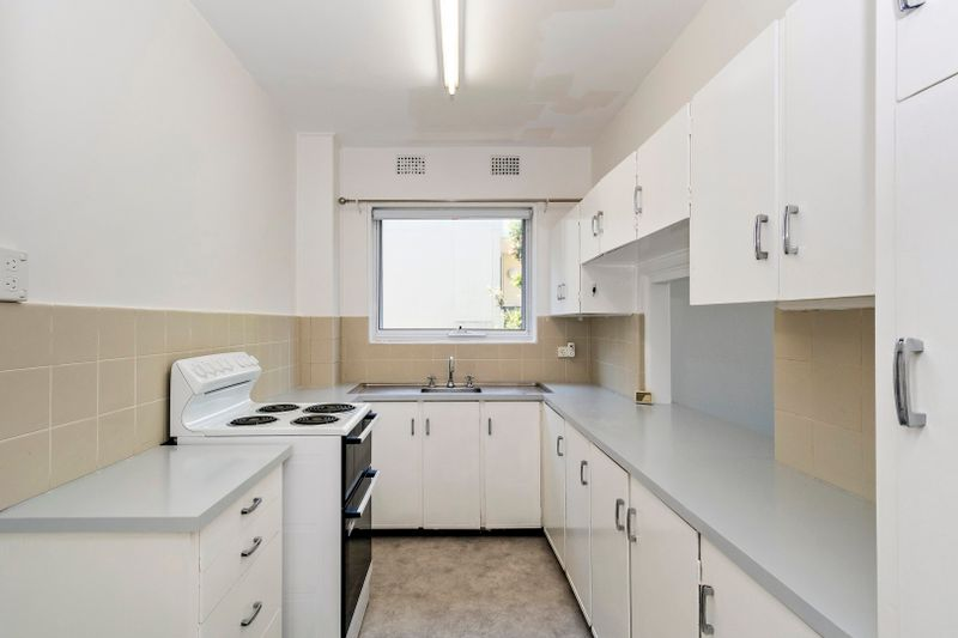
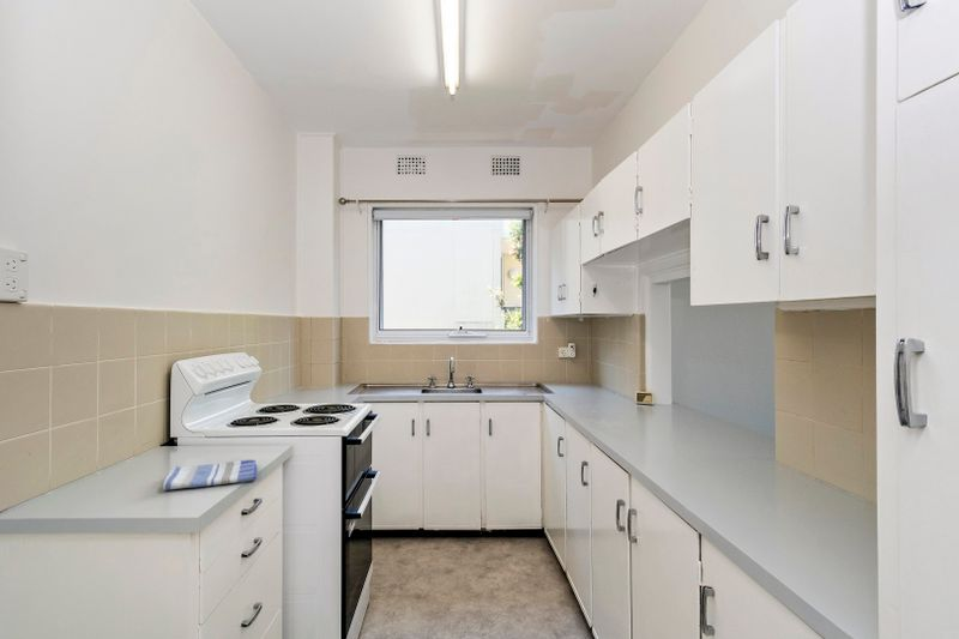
+ dish towel [162,458,259,492]
